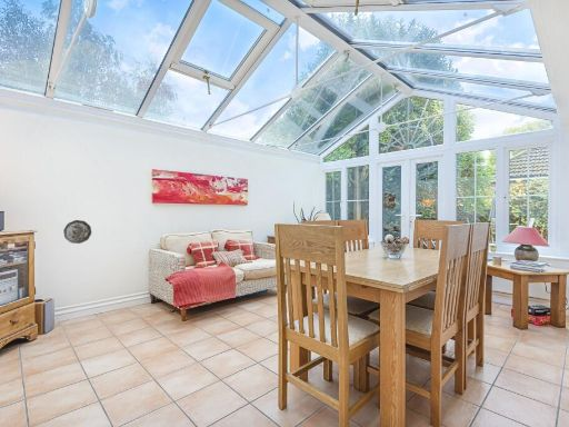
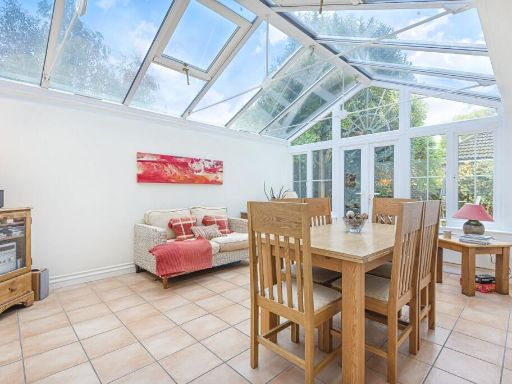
- decorative plate [62,219,92,245]
